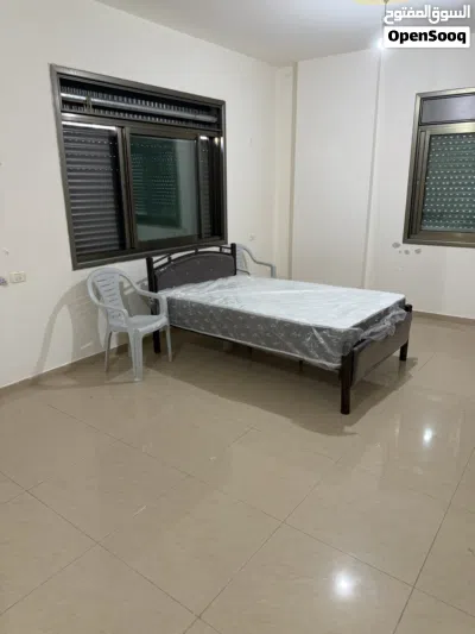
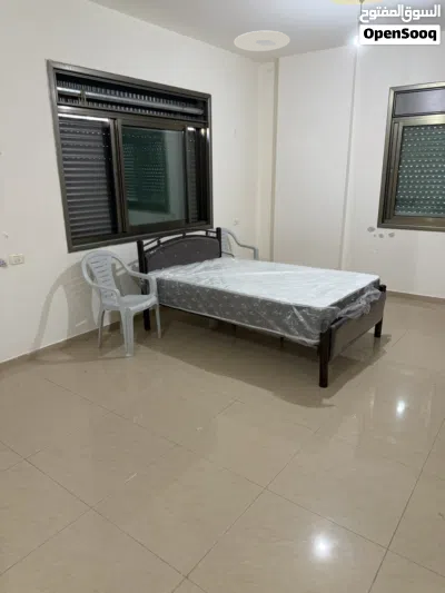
+ ceiling light [233,30,291,52]
